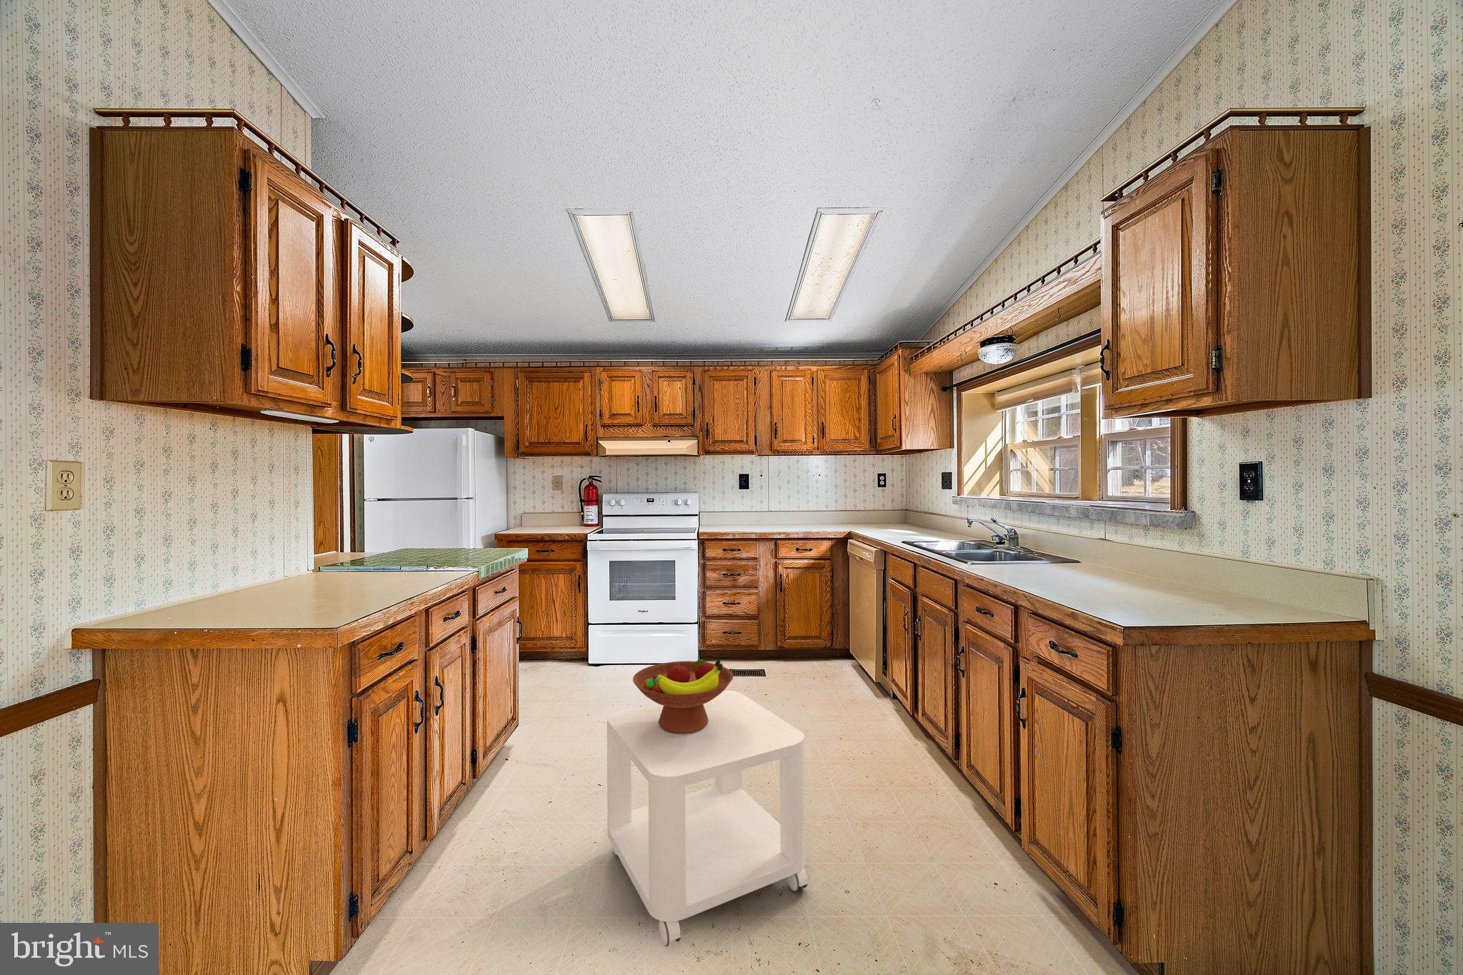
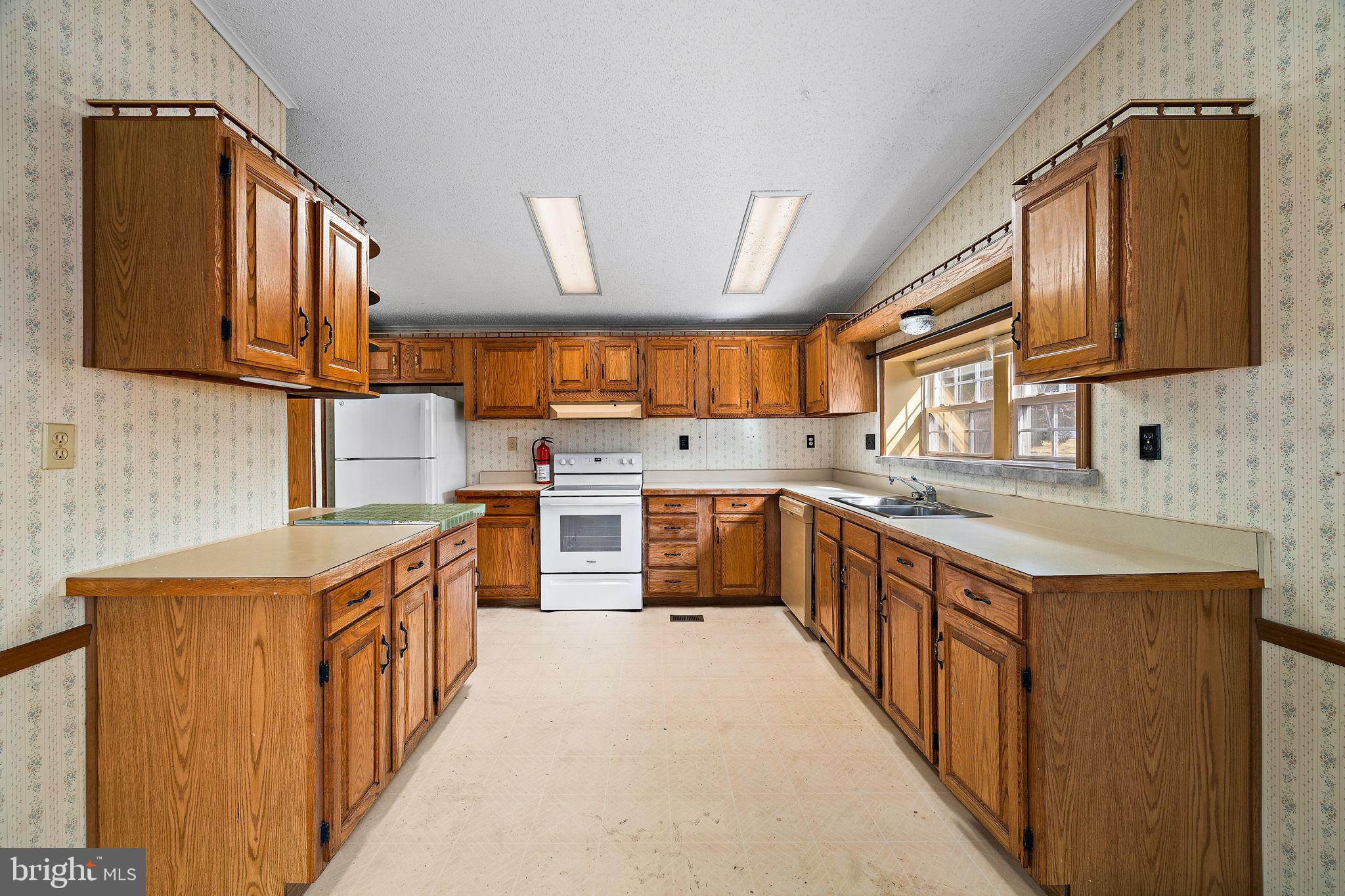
- side table [607,690,808,947]
- fruit bowl [632,658,733,733]
